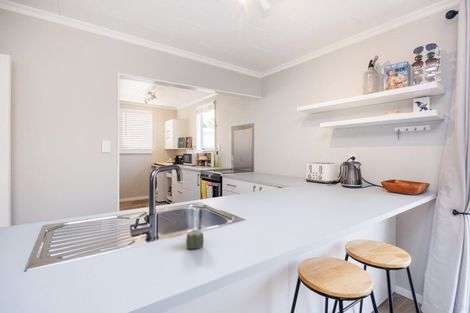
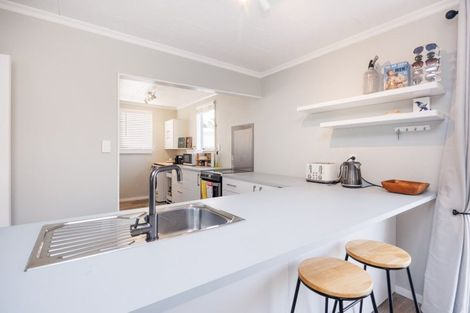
- cup [185,229,205,250]
